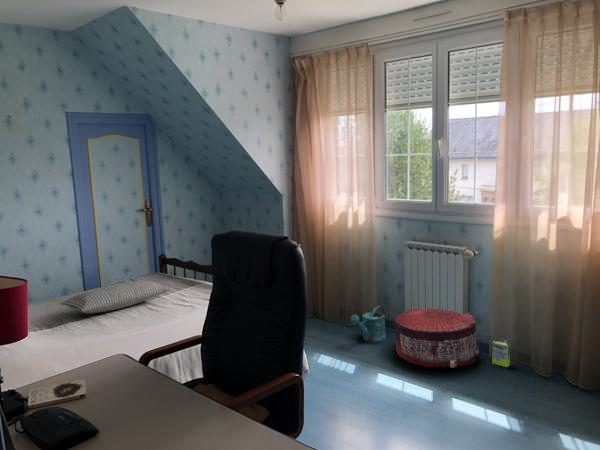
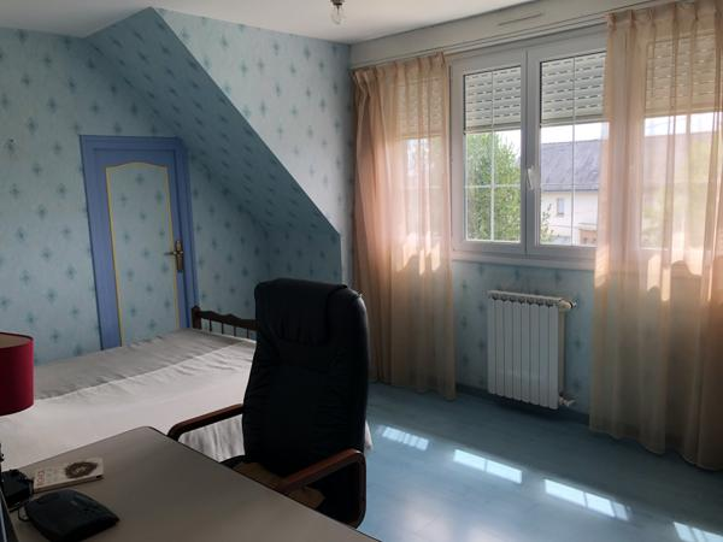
- box [491,338,510,368]
- watering can [349,305,387,344]
- pillow [59,280,172,314]
- pouf [394,307,480,369]
